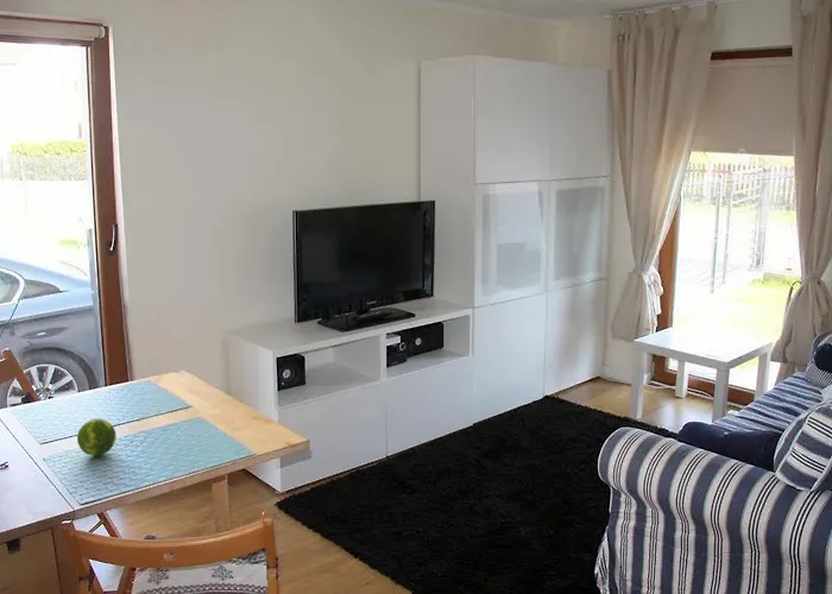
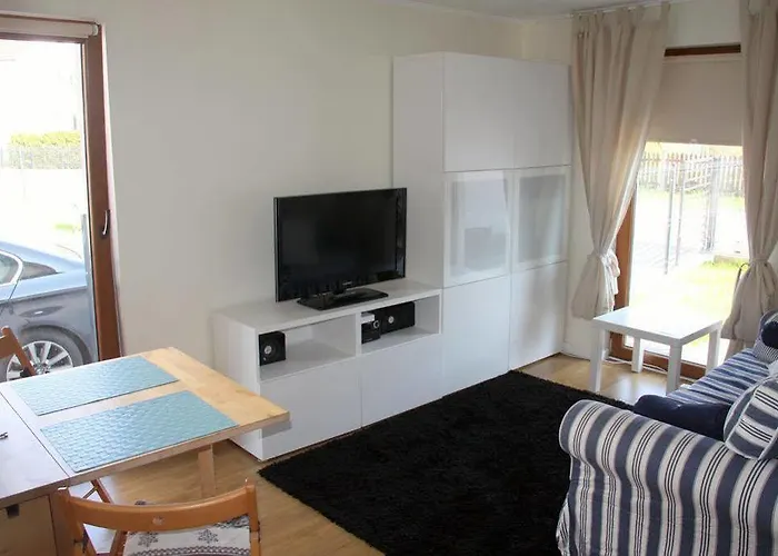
- fruit [76,418,118,457]
